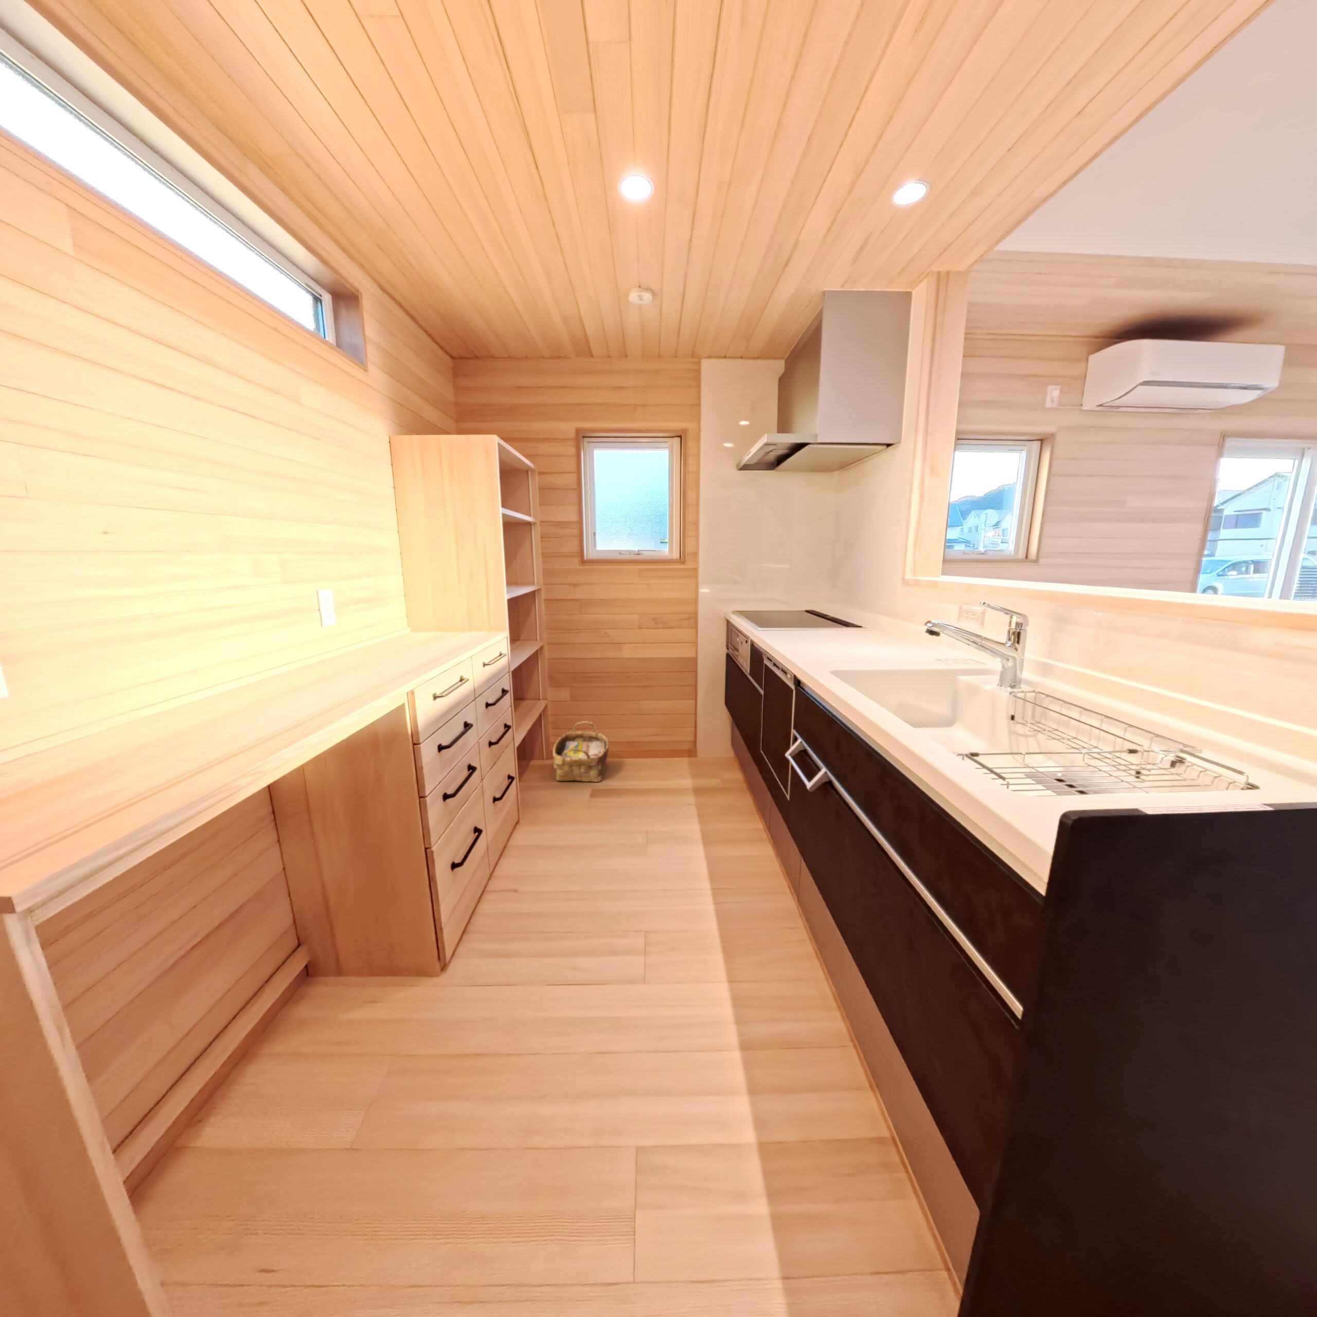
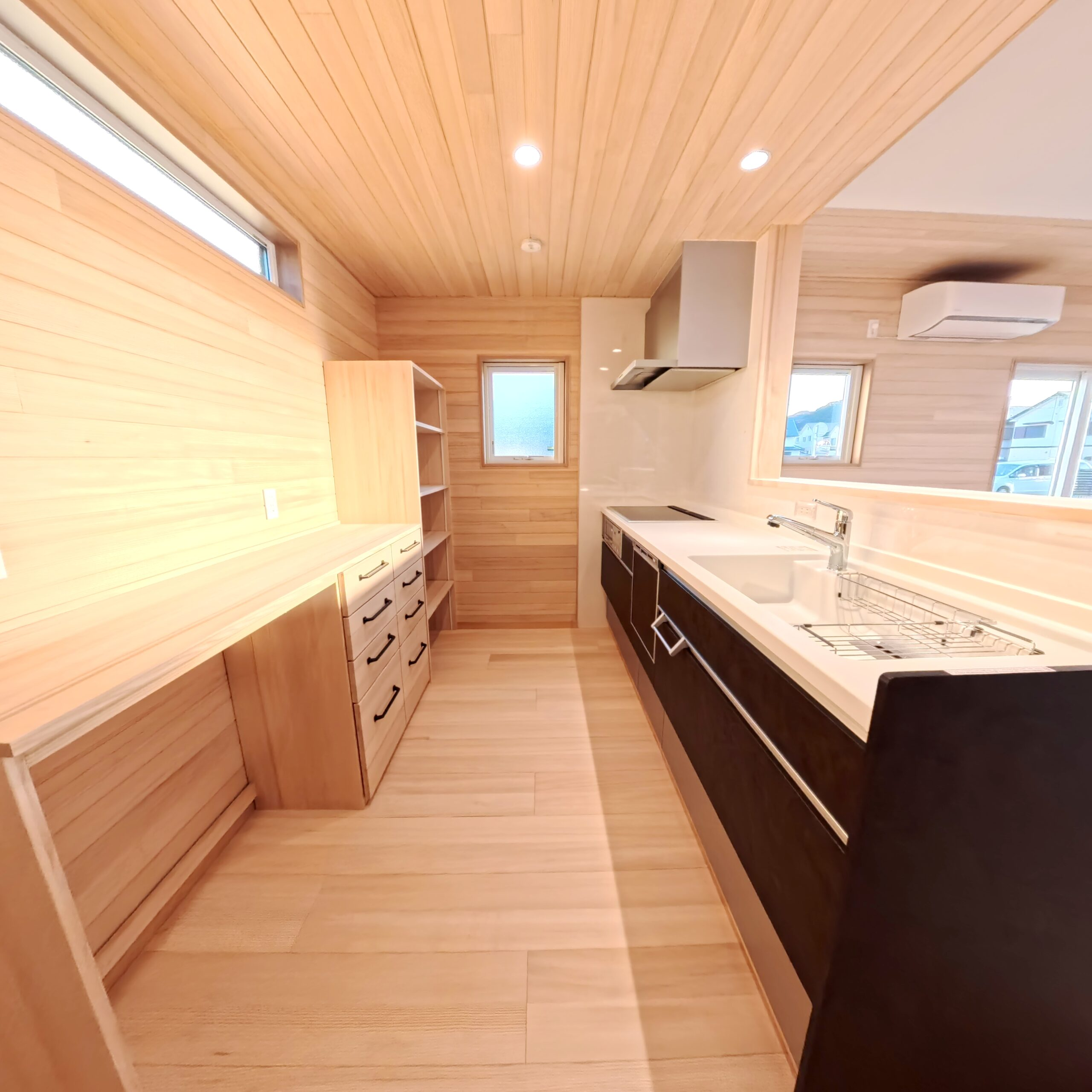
- woven basket [552,721,609,783]
